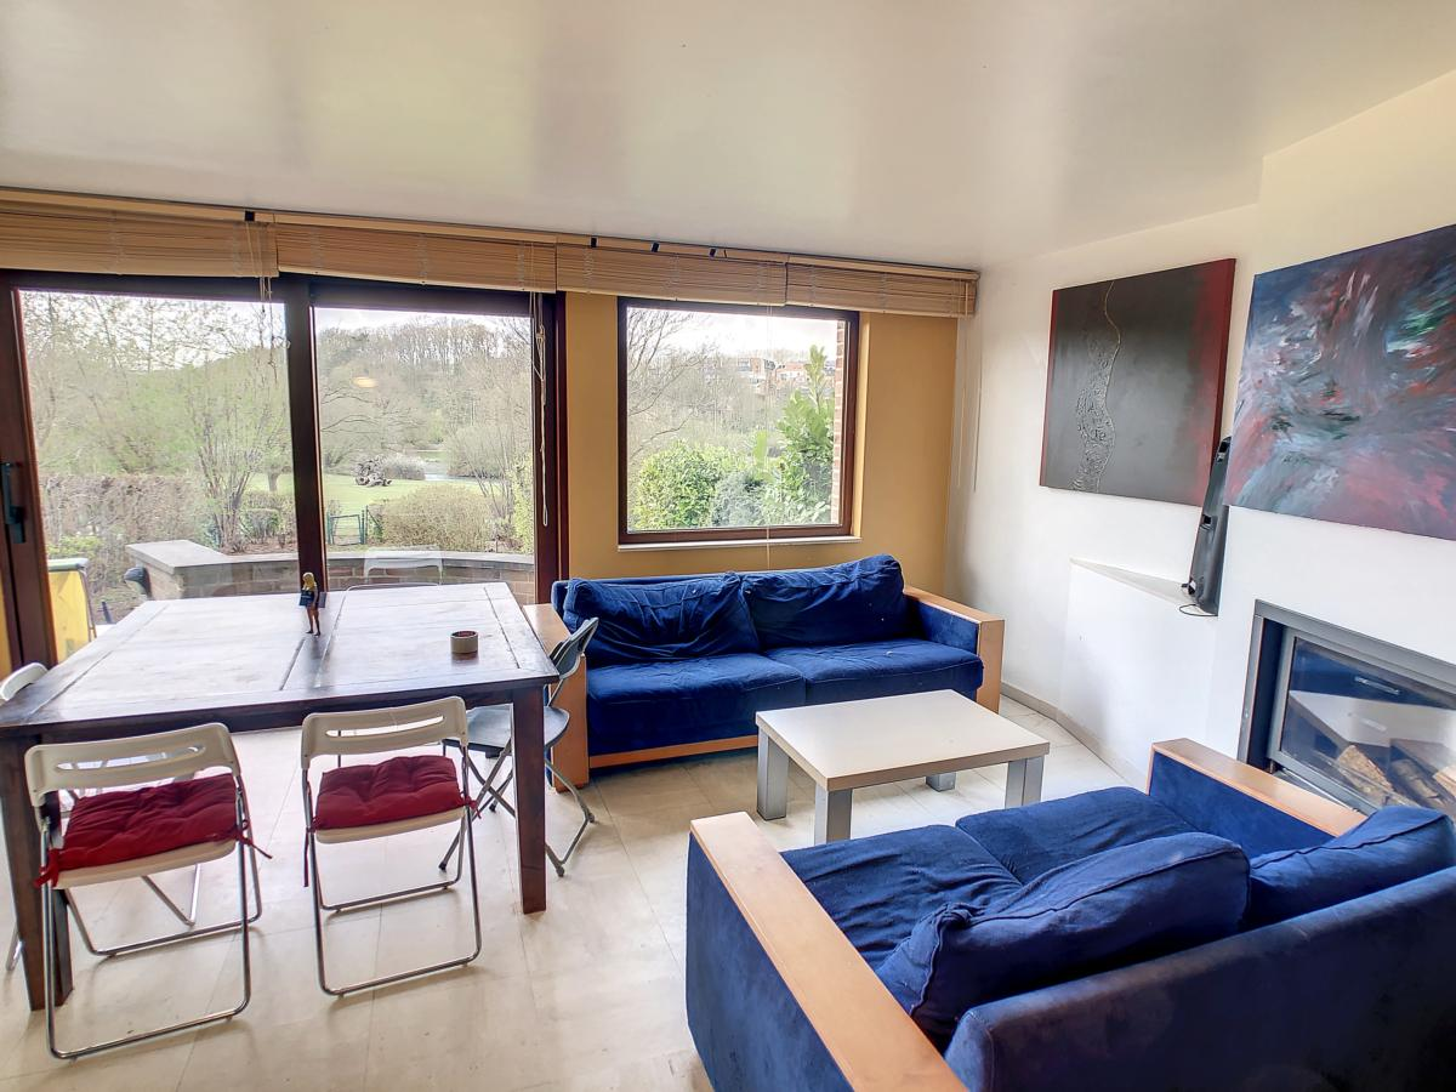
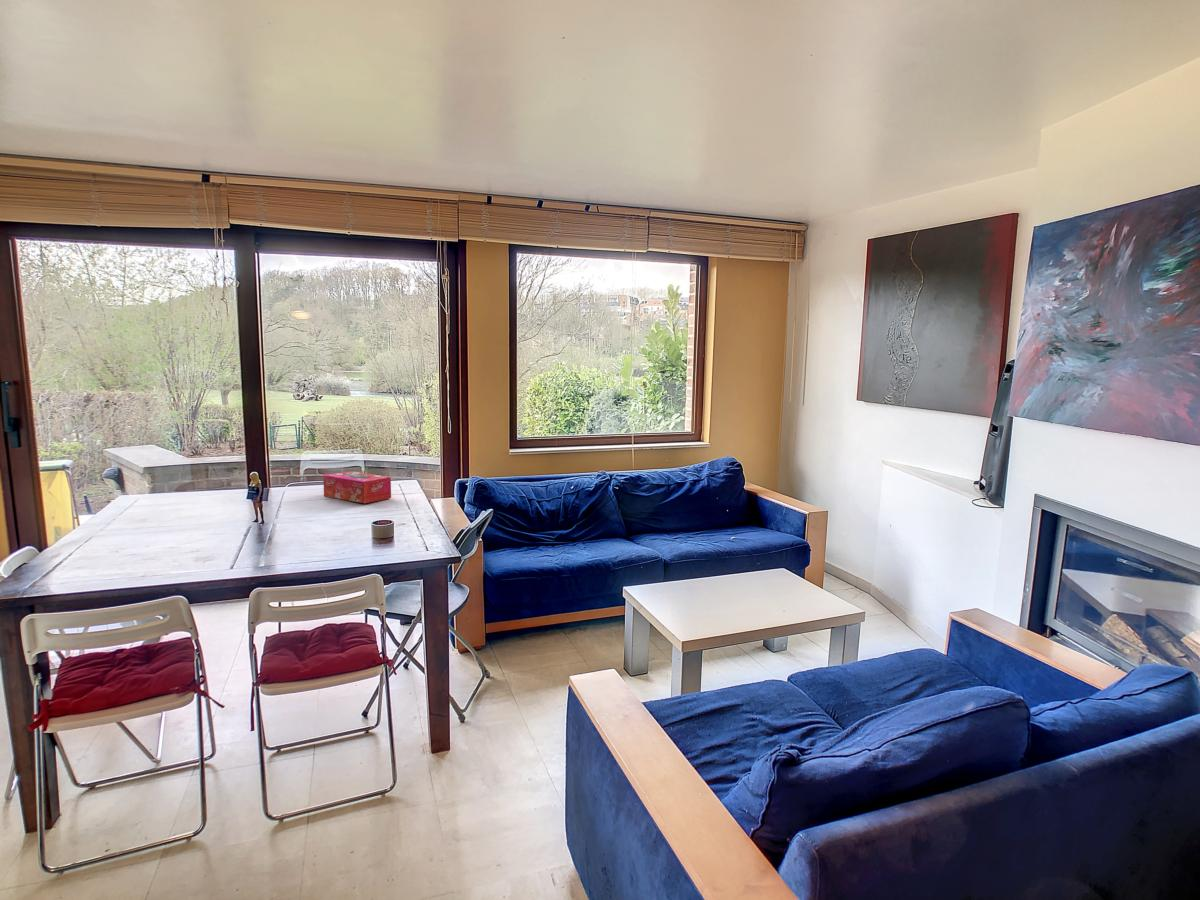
+ tissue box [322,470,392,504]
